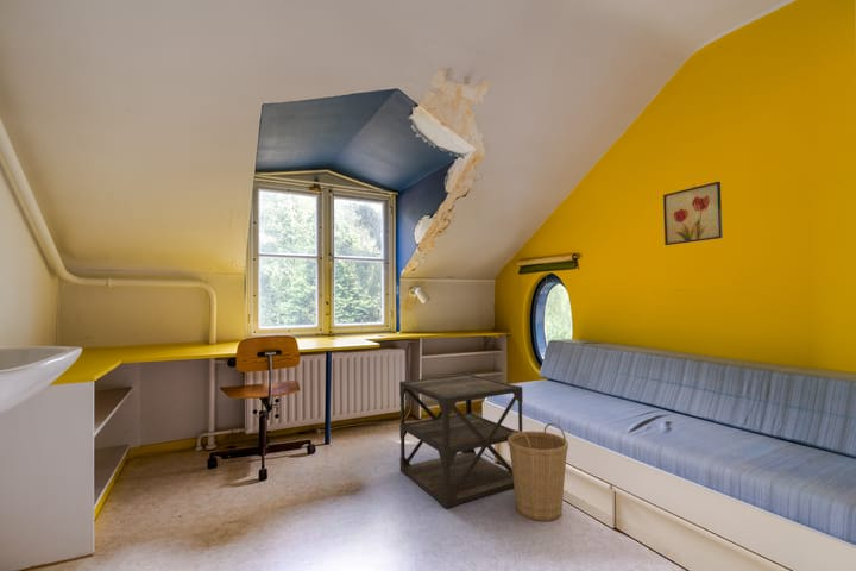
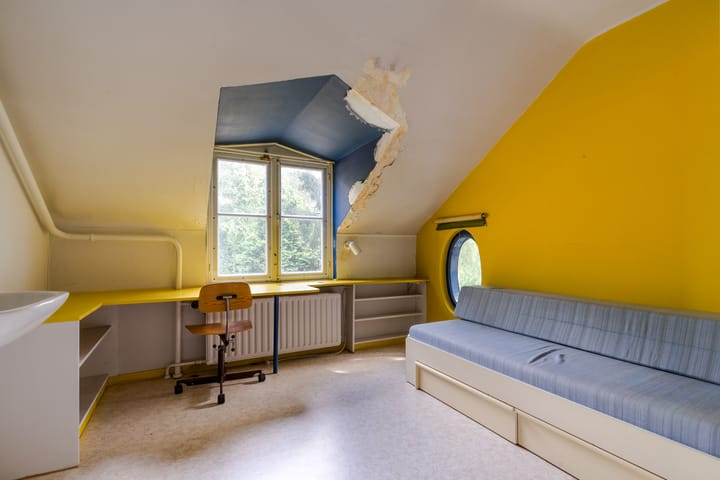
- basket [508,422,569,522]
- wall art [662,181,724,246]
- side table [398,372,524,509]
